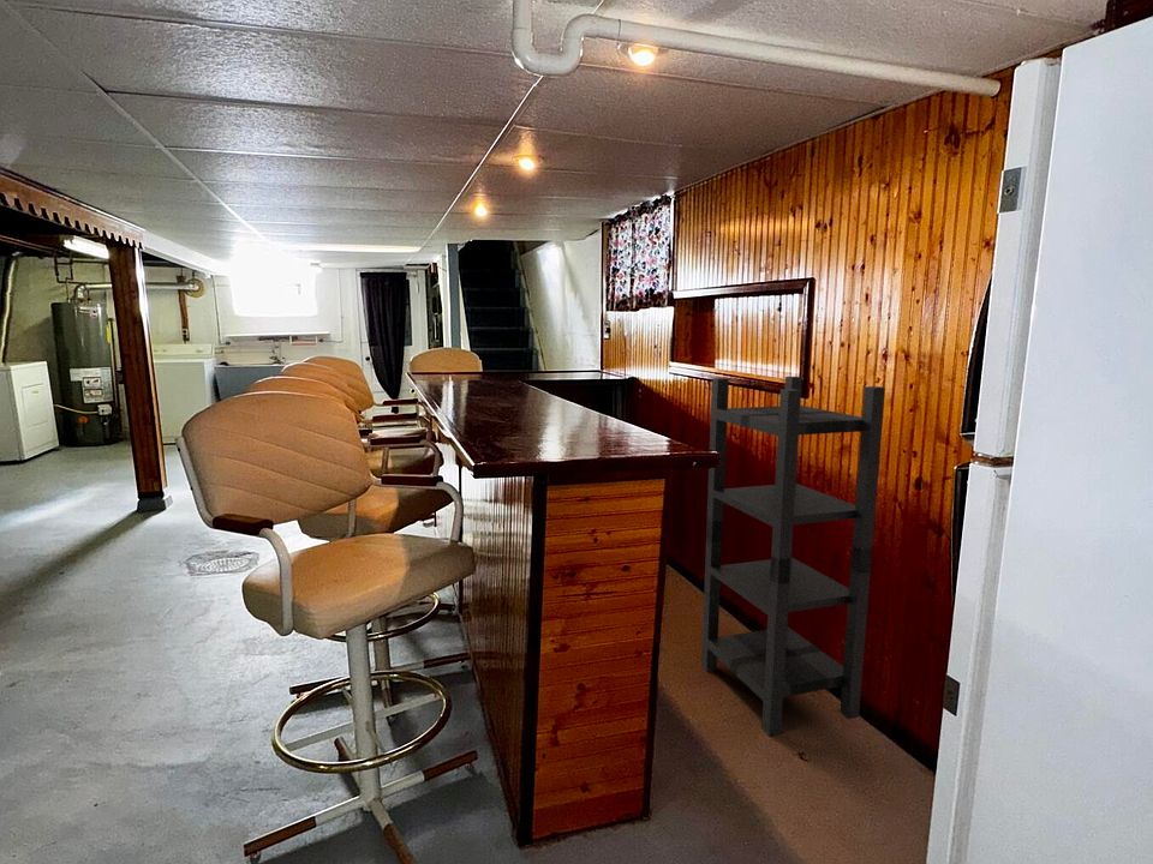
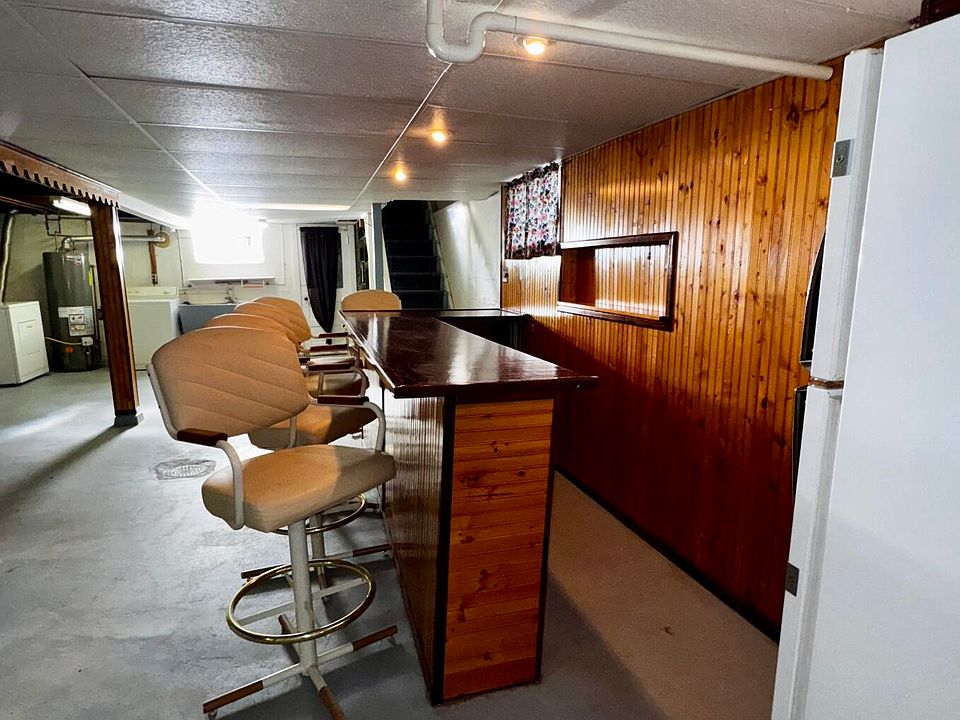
- shelving unit [700,376,886,737]
